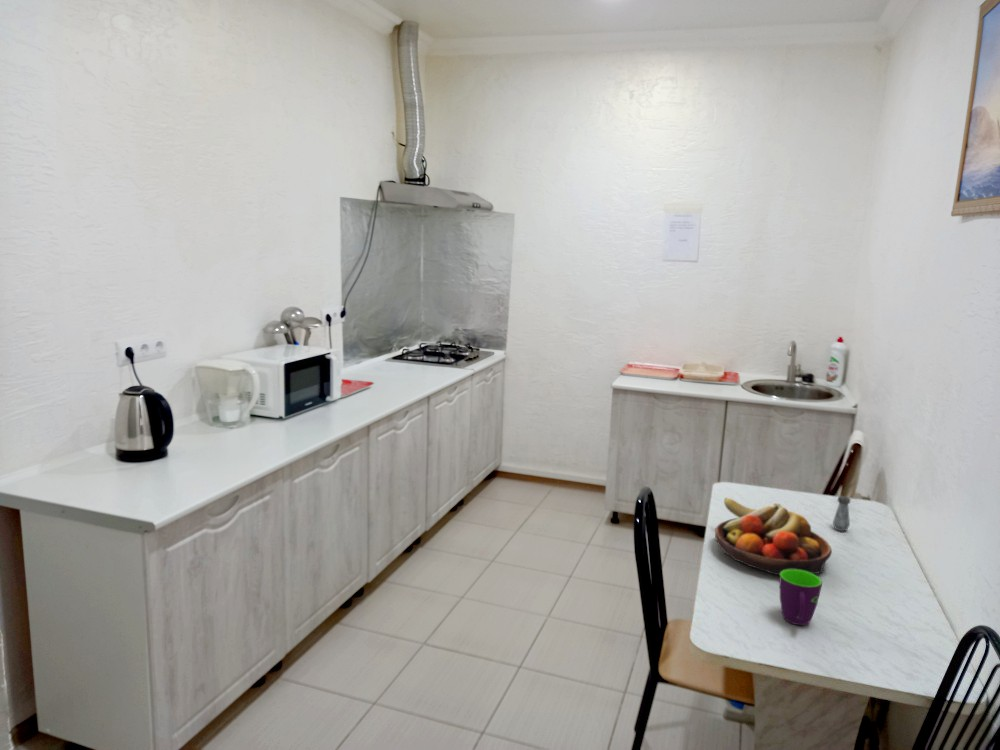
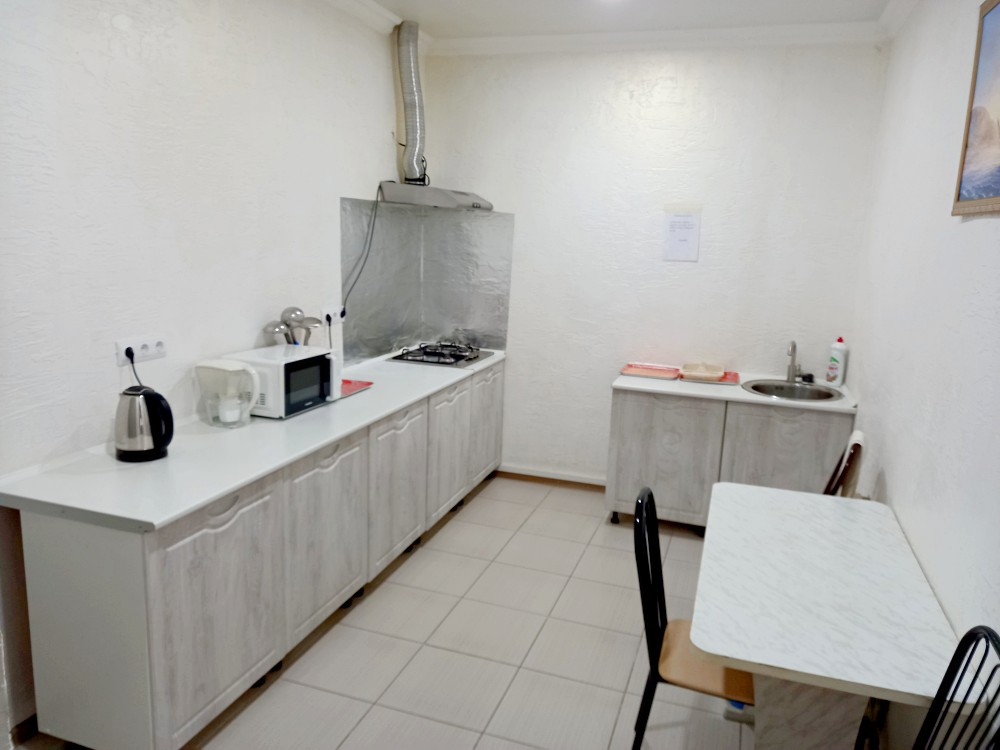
- mug [779,569,823,626]
- salt shaker [832,495,851,532]
- fruit bowl [714,497,833,576]
